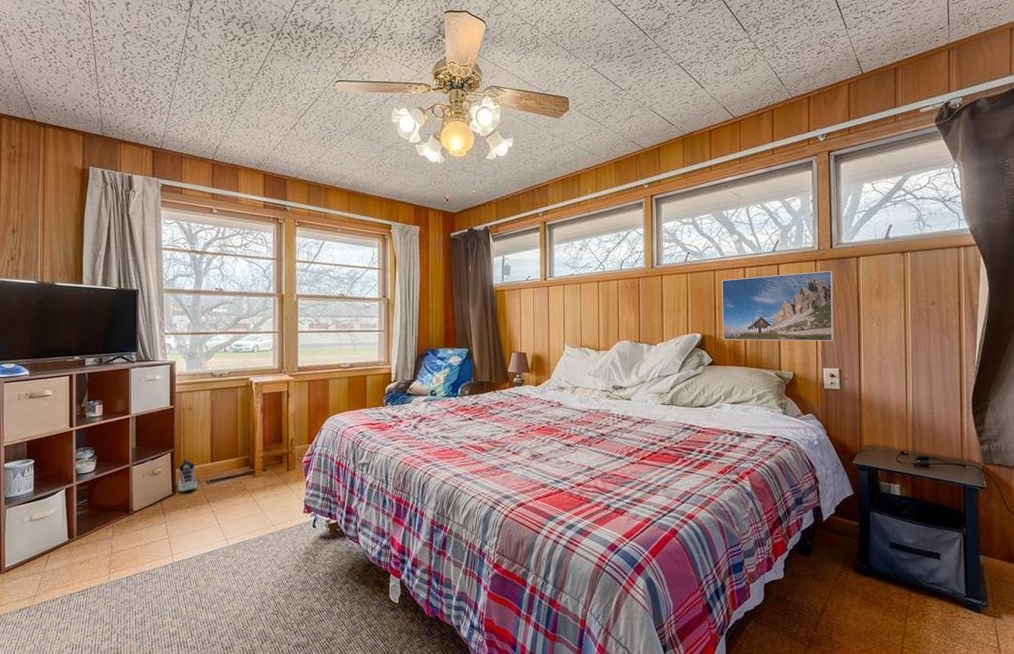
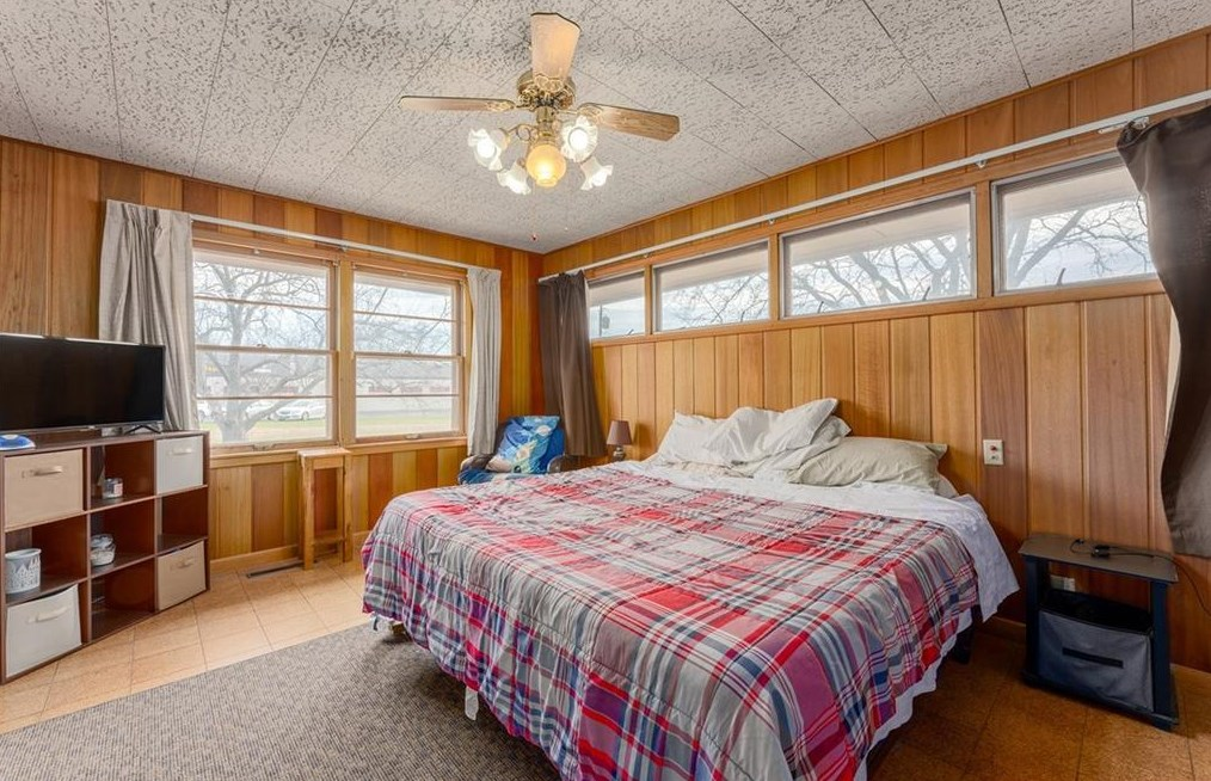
- sneaker [177,458,198,492]
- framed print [721,270,835,342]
